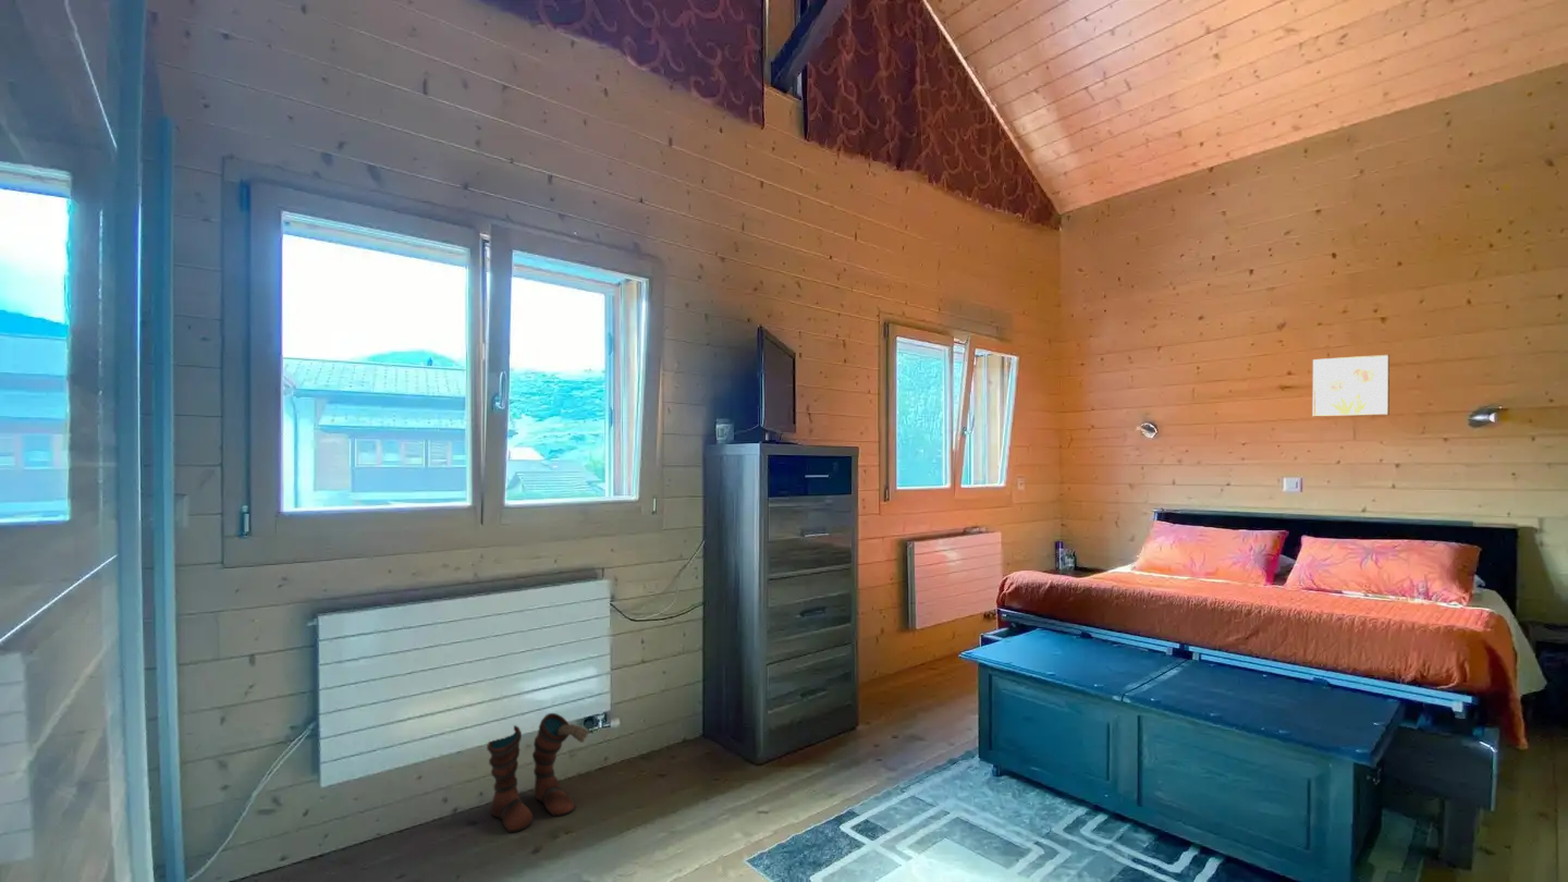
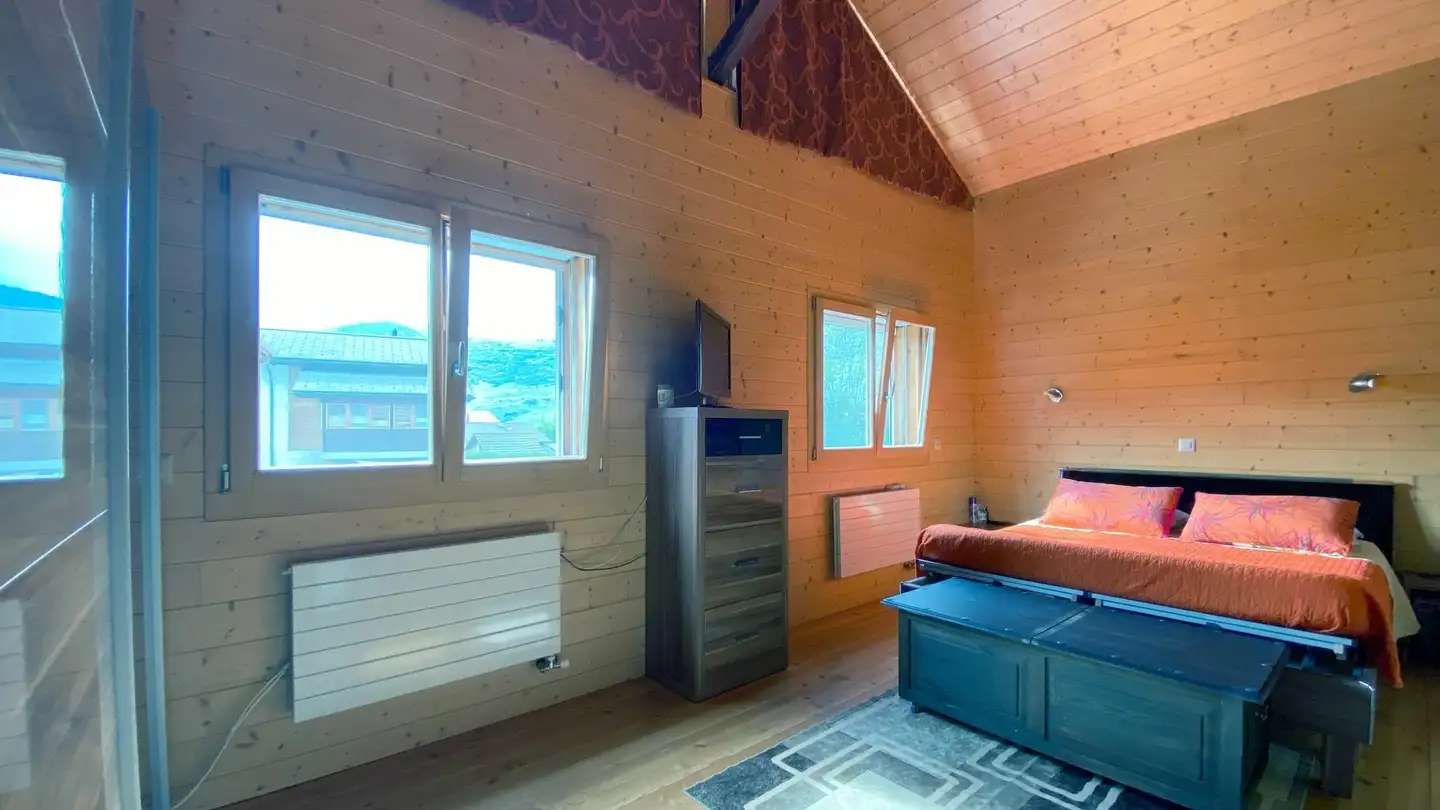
- boots [486,712,591,834]
- wall art [1312,354,1391,417]
